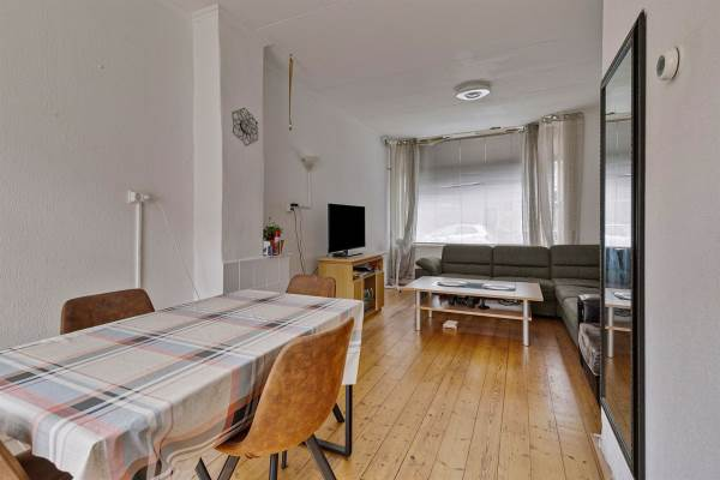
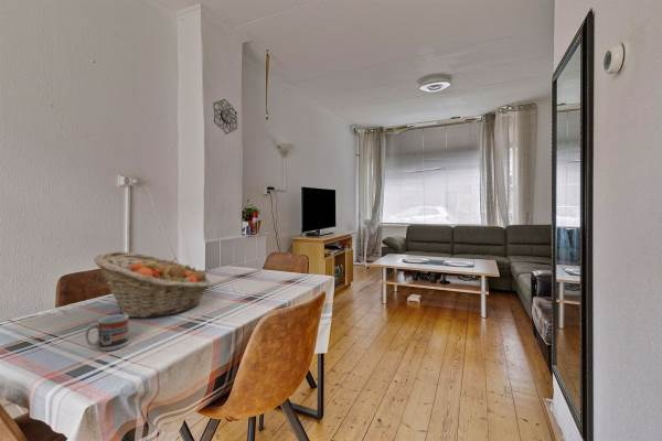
+ fruit basket [93,250,212,319]
+ cup [84,313,129,352]
